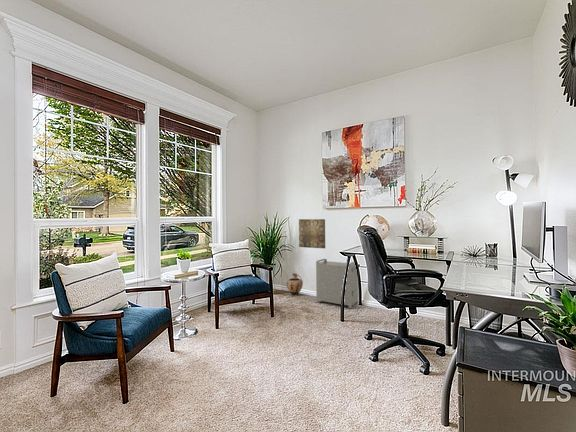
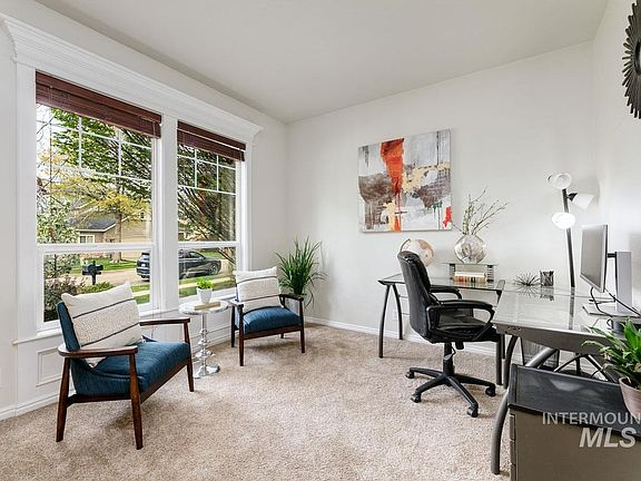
- ceramic jug [286,272,304,297]
- wall art [298,218,326,249]
- storage bin [315,258,359,309]
